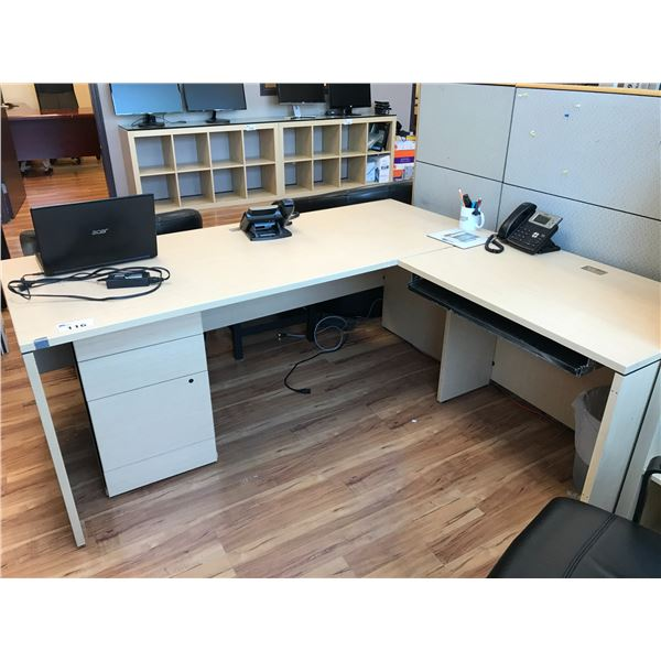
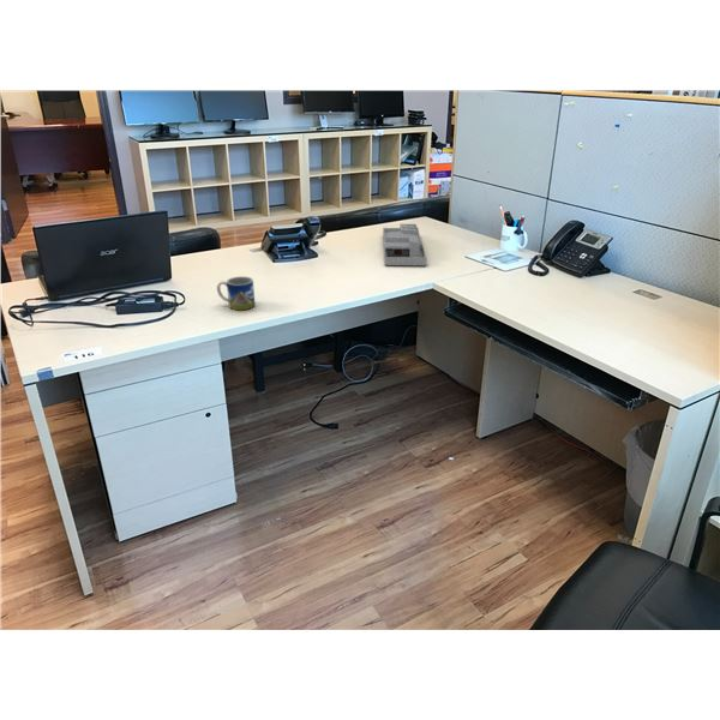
+ desk organizer [382,223,427,266]
+ mug [216,276,257,311]
